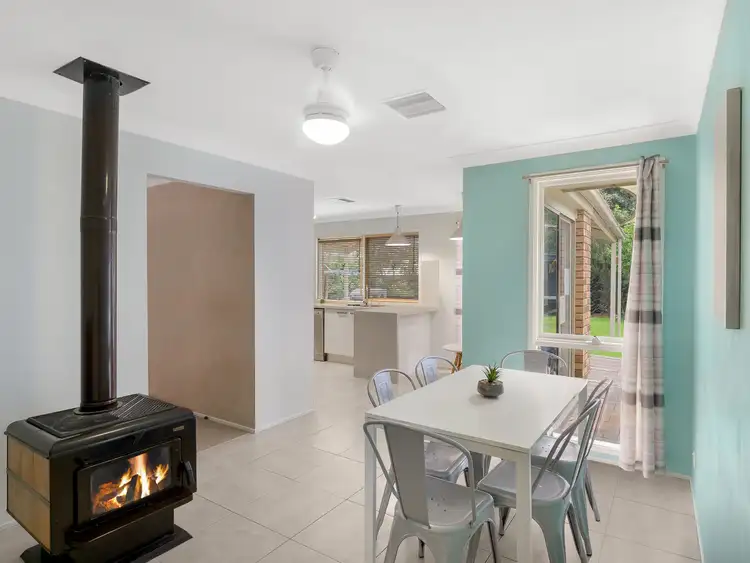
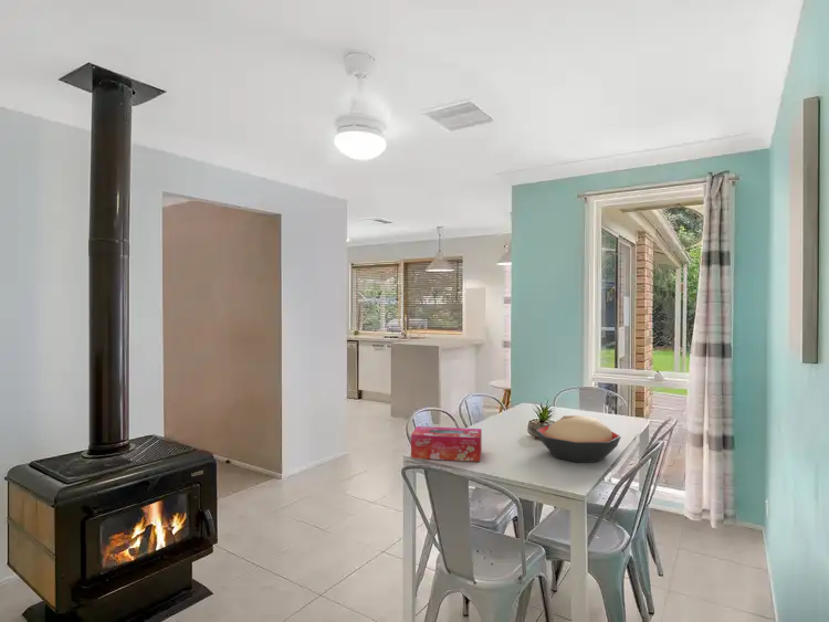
+ decorative bowl [535,414,622,463]
+ tissue box [410,425,483,463]
